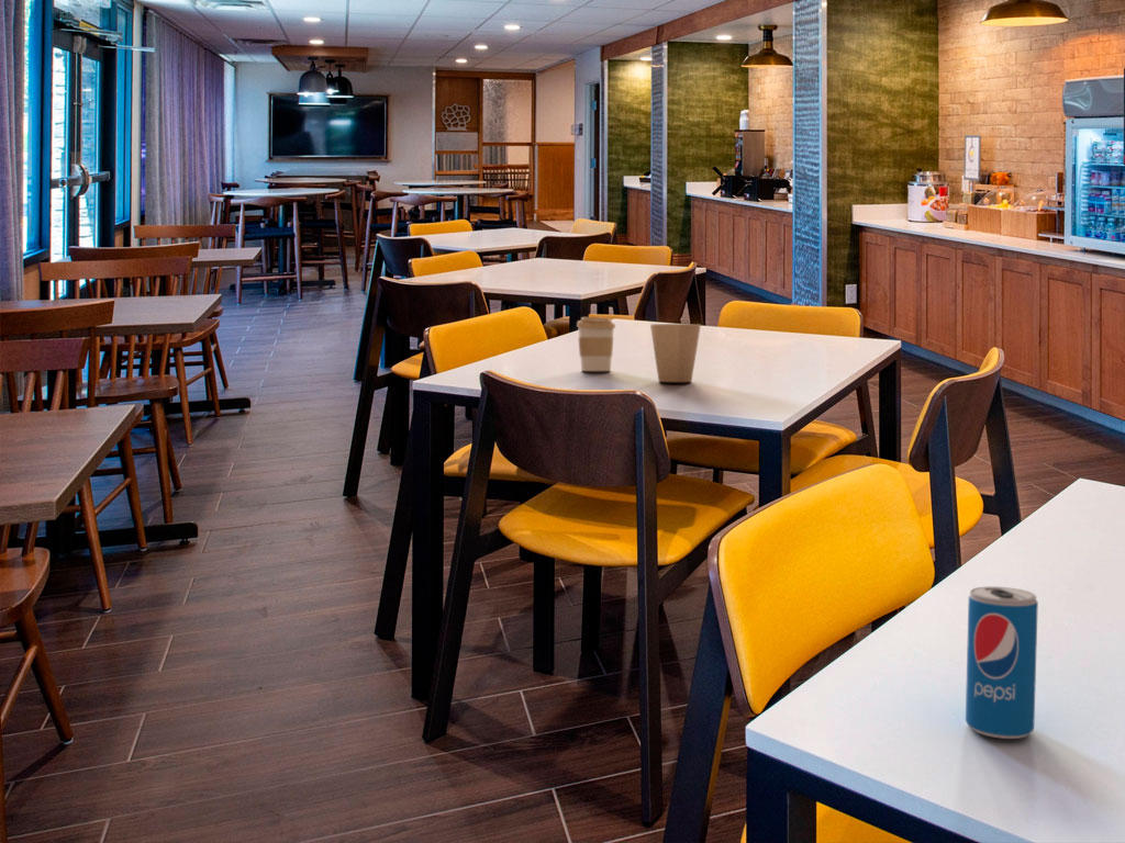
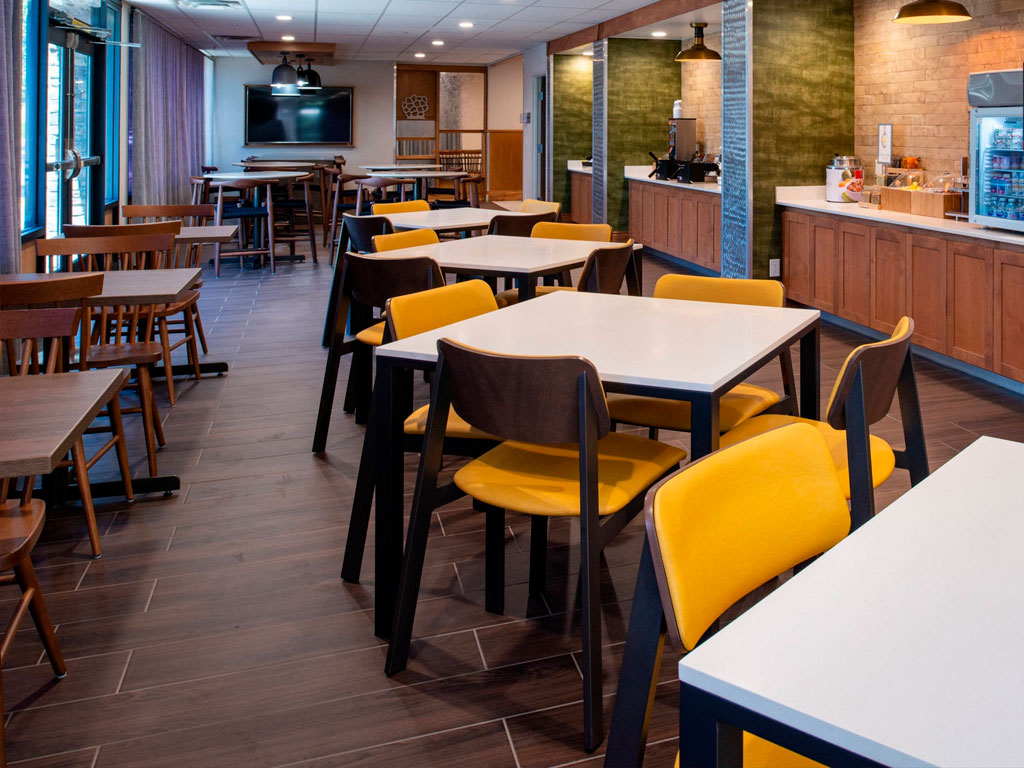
- beverage can [965,586,1039,740]
- coffee cup [576,316,616,372]
- paper cup [649,323,702,383]
